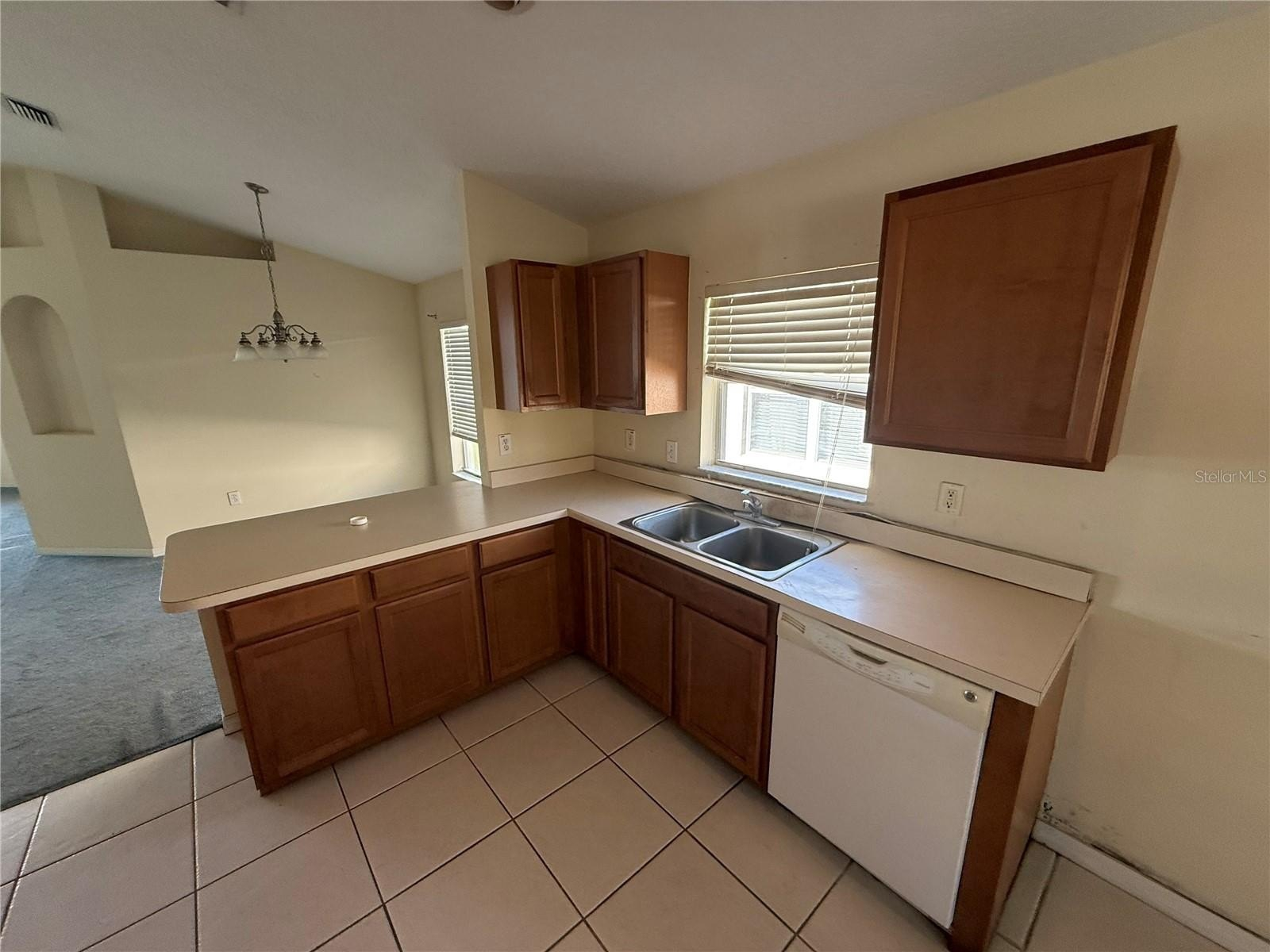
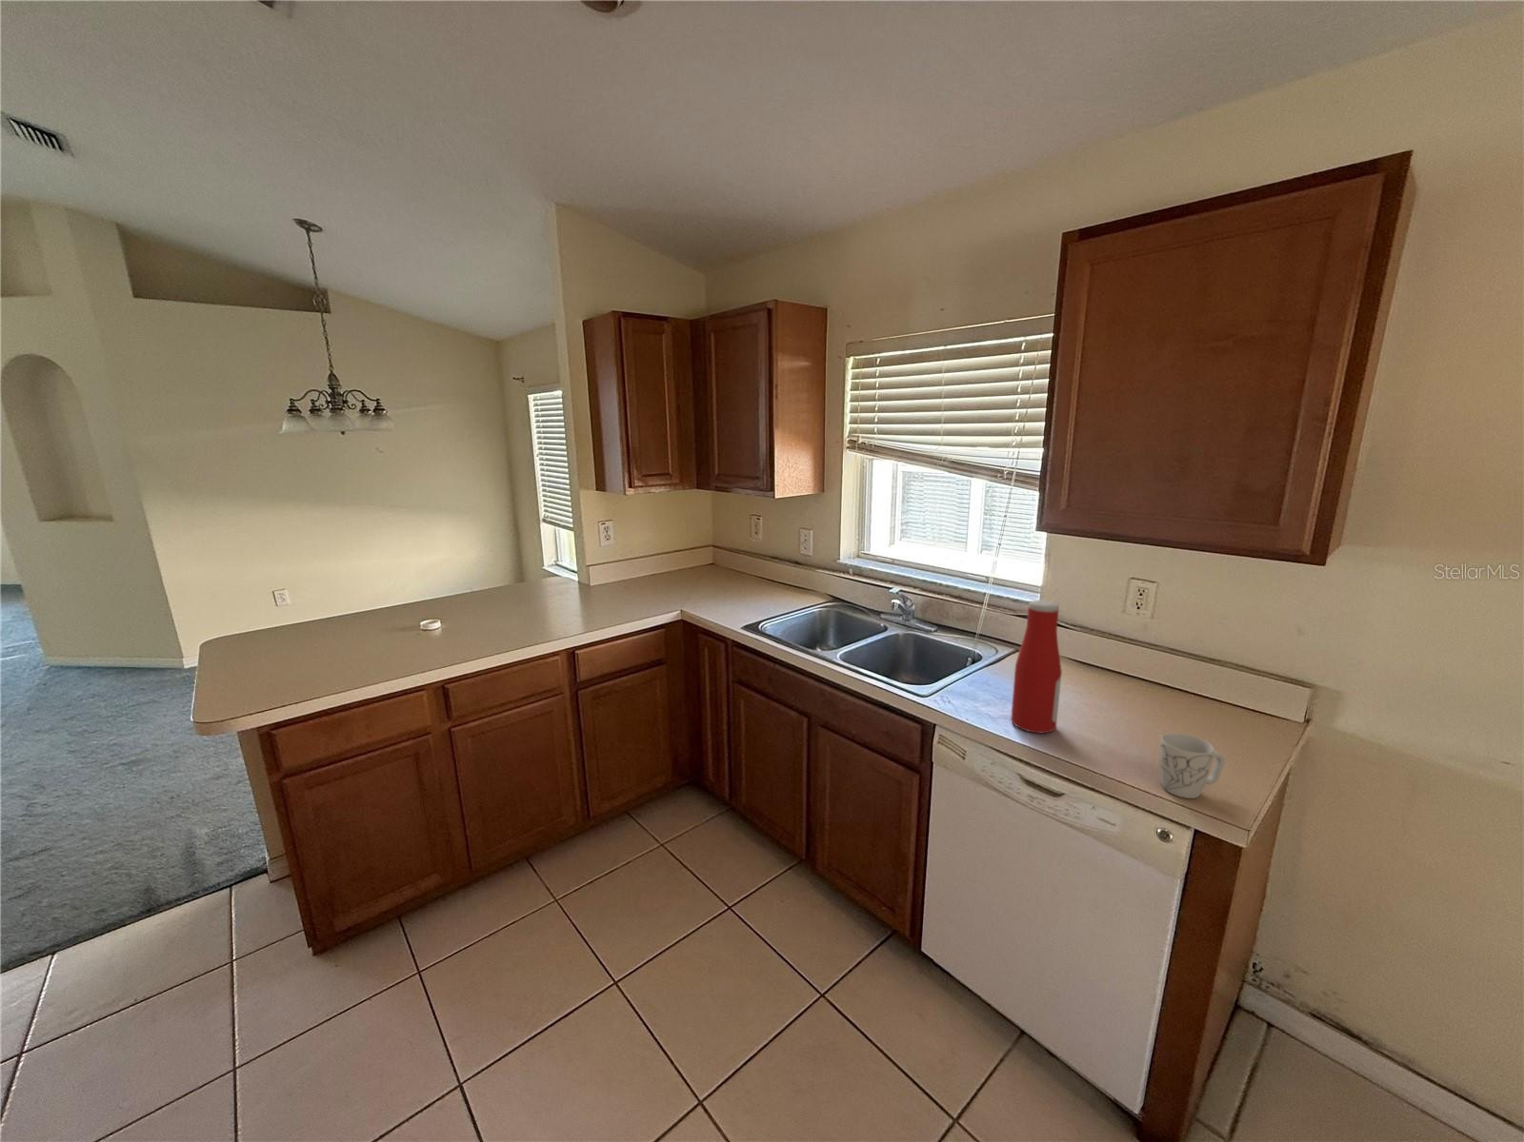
+ mug [1159,732,1226,799]
+ bottle [1009,600,1063,734]
